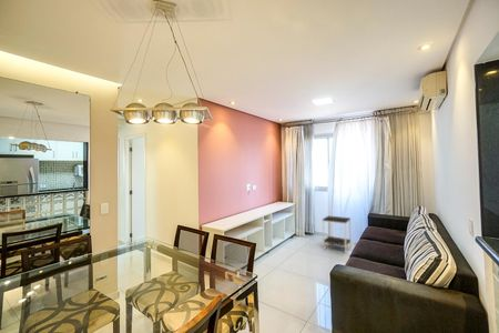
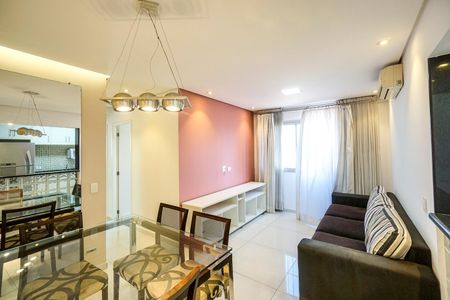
- side table [322,214,353,254]
